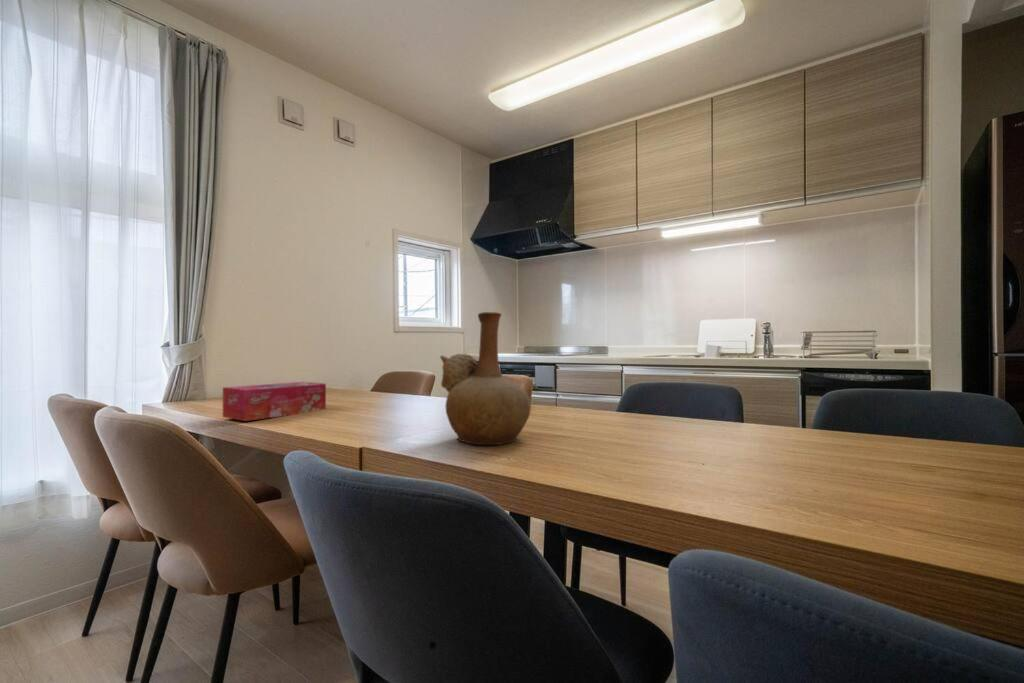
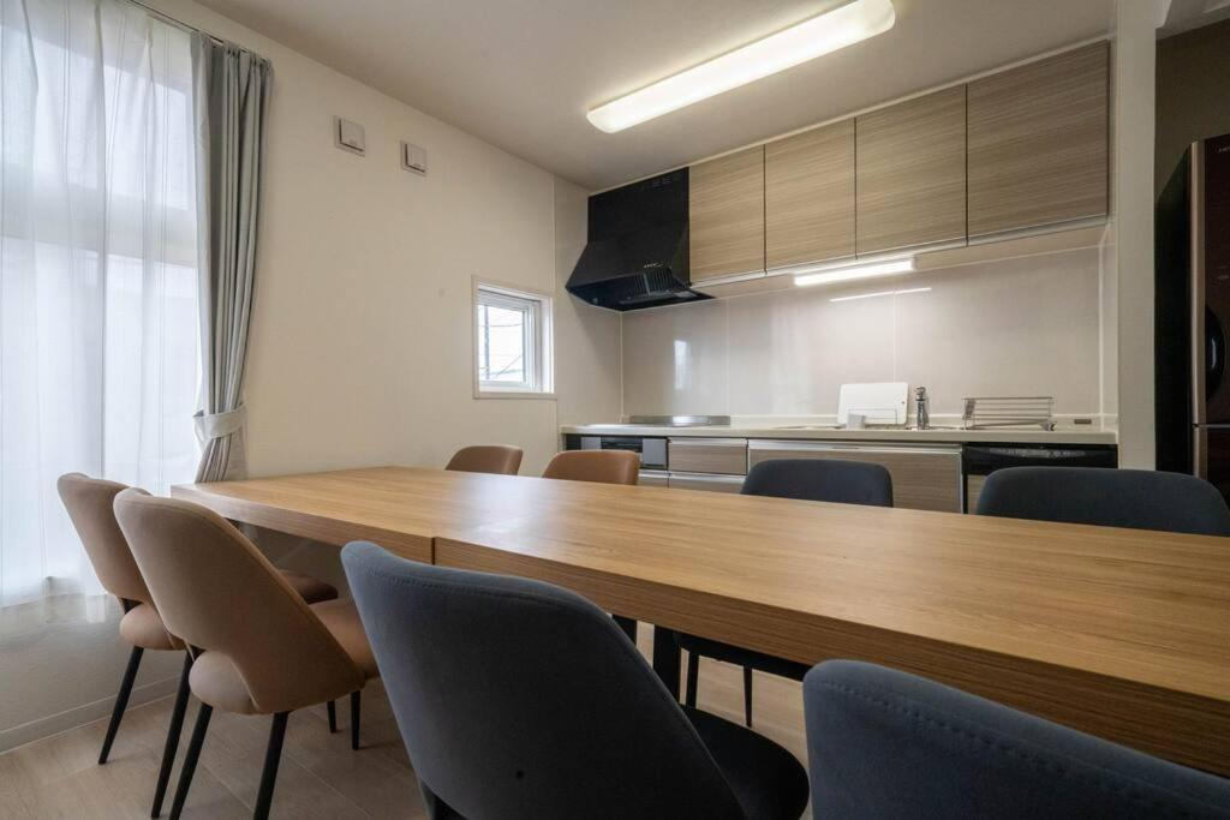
- tissue box [222,381,327,422]
- vase [439,311,532,446]
